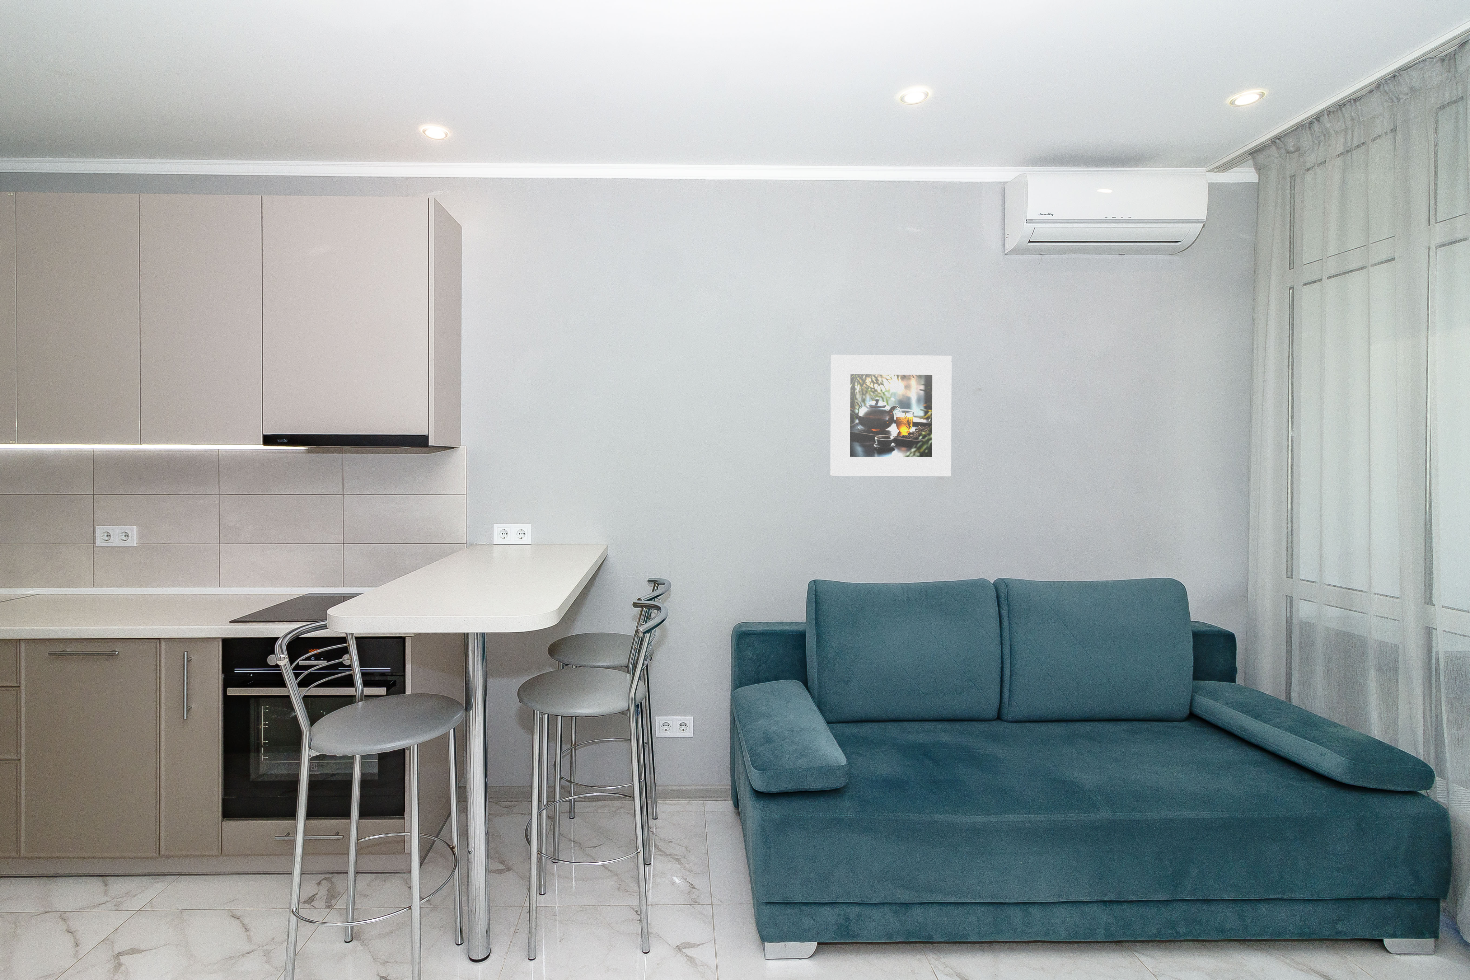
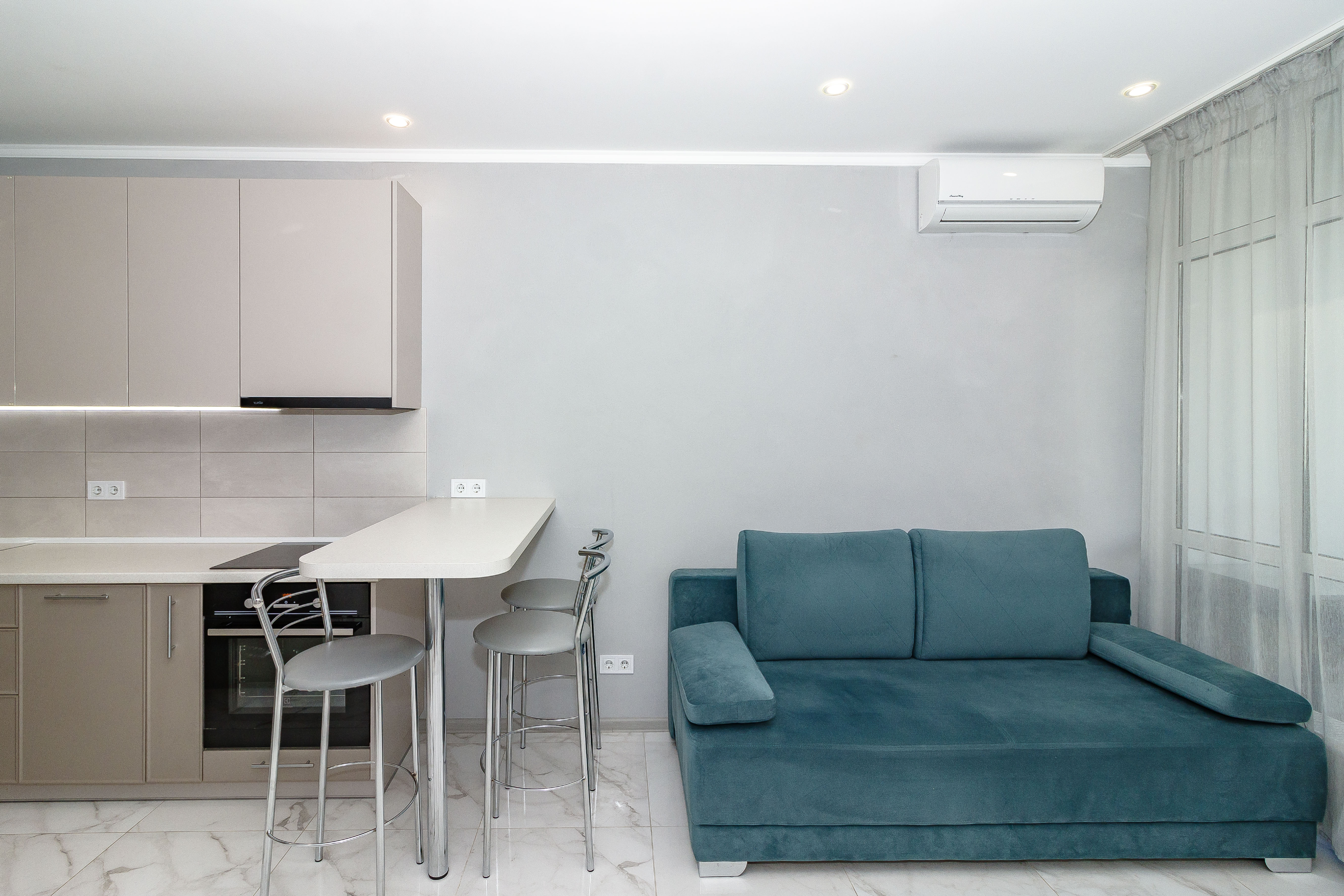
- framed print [830,354,953,477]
